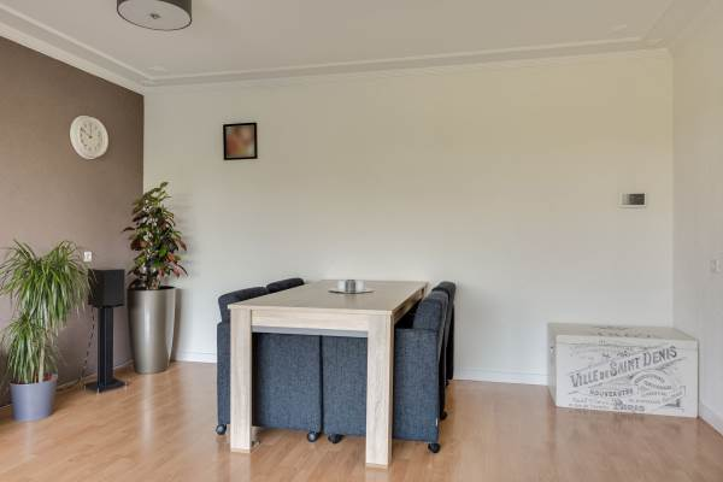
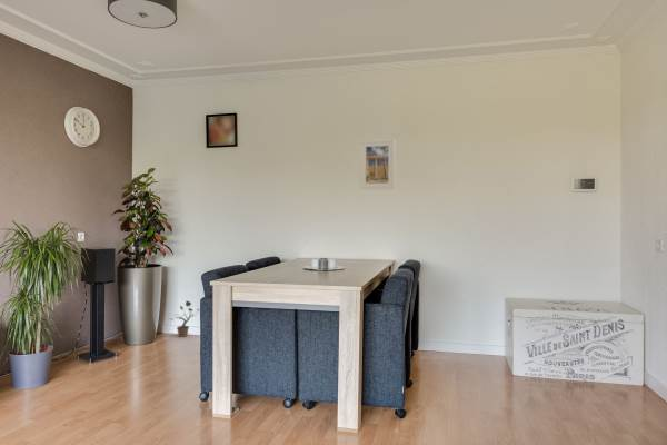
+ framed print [358,138,396,191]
+ potted plant [170,299,200,338]
